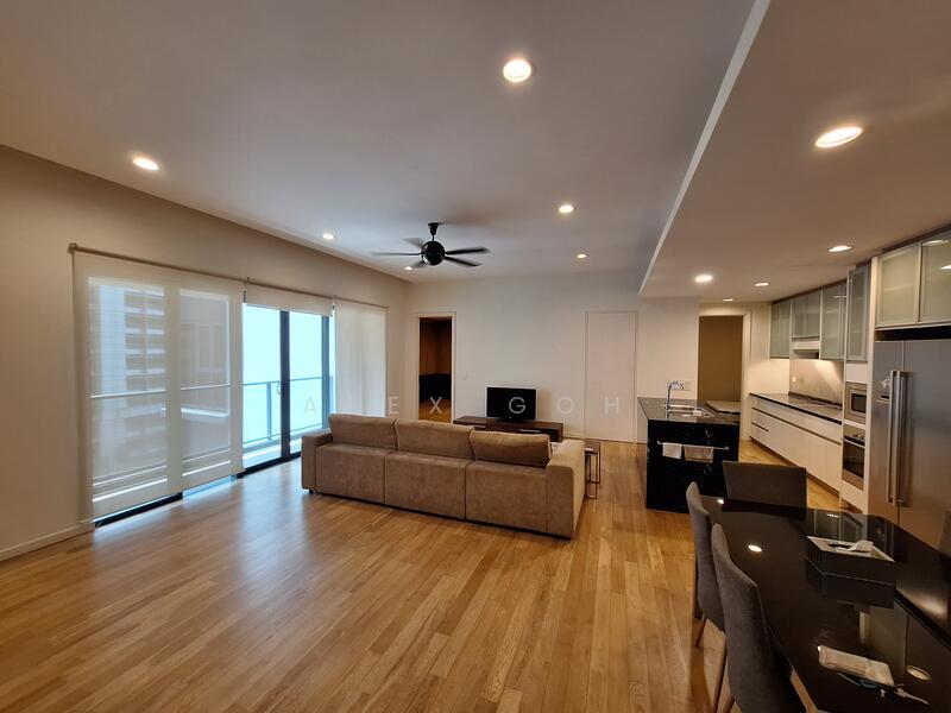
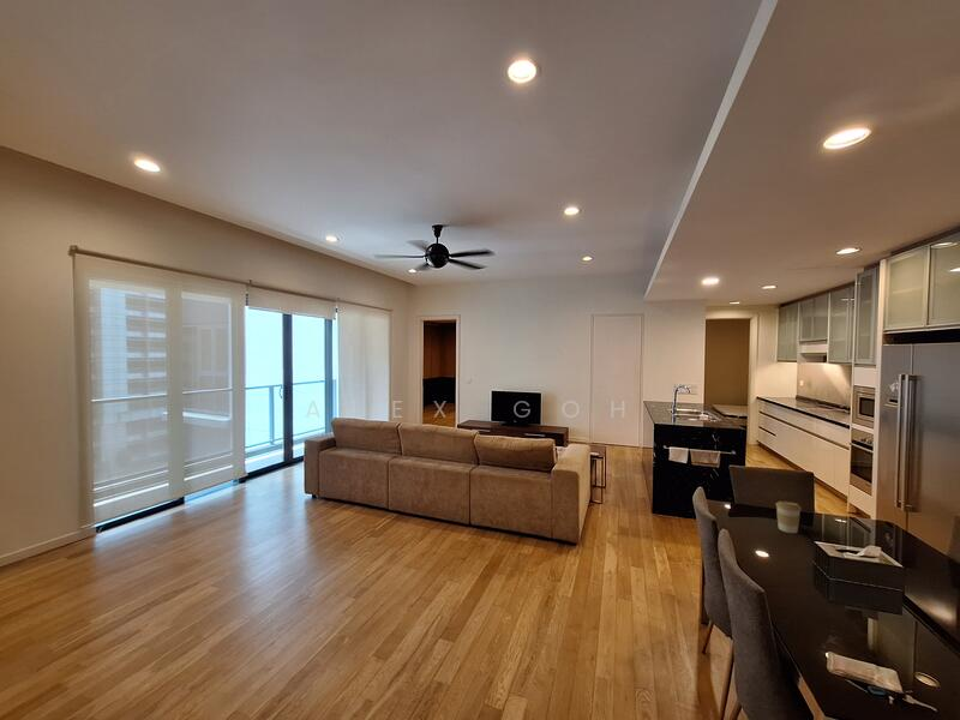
+ coffee cup [775,500,803,534]
